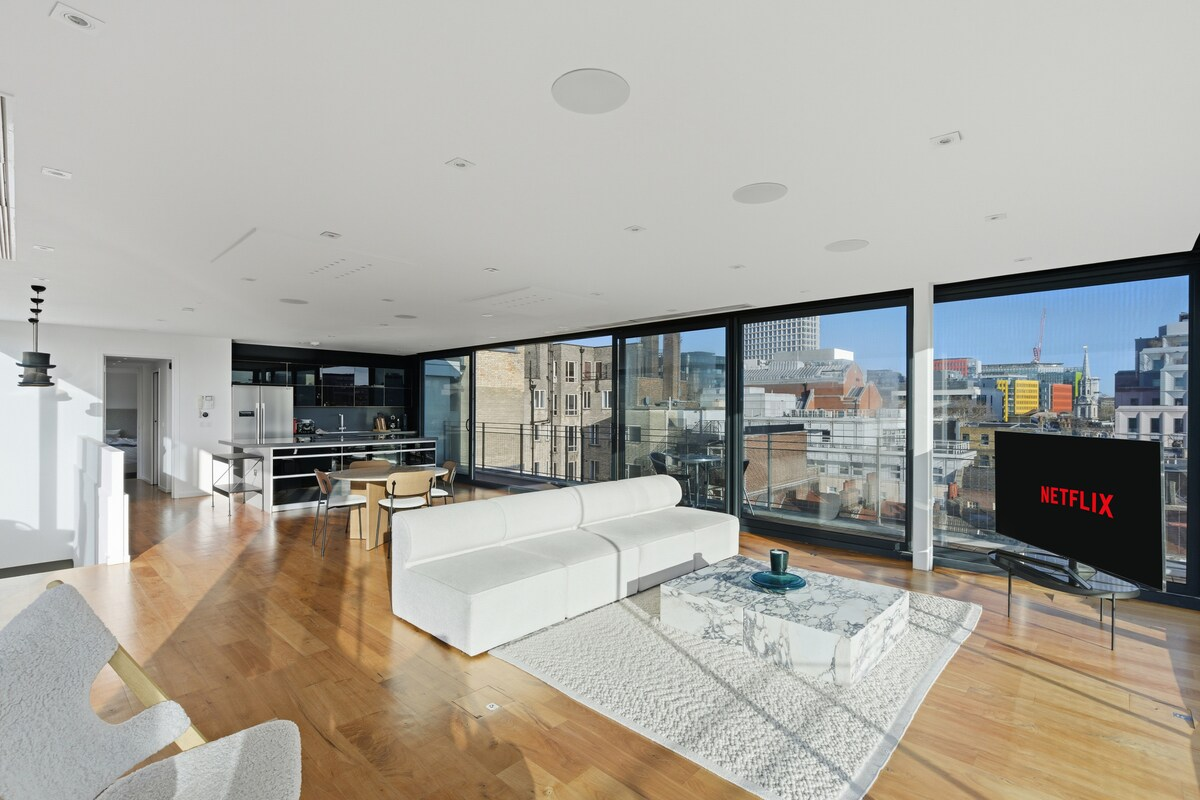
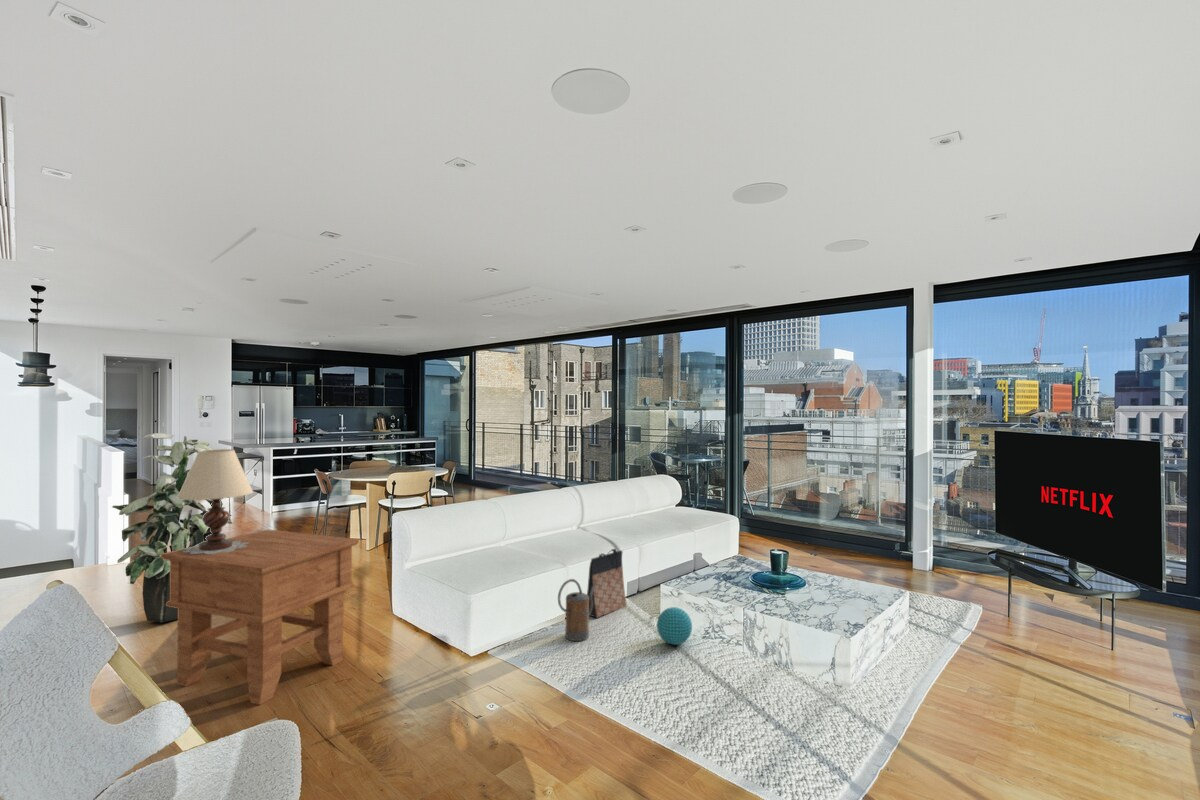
+ decorative ball [656,606,693,646]
+ table lamp [177,448,254,554]
+ bag [586,547,628,619]
+ indoor plant [111,432,233,623]
+ side table [160,528,360,706]
+ watering can [557,578,596,642]
